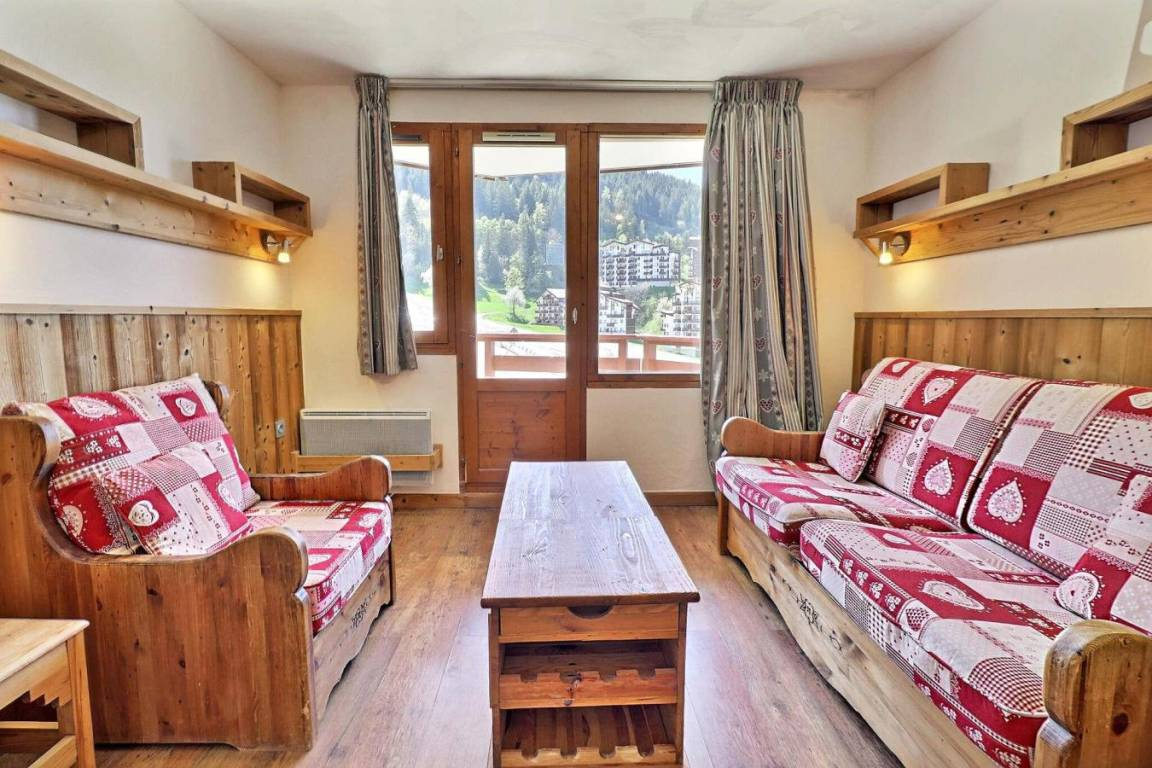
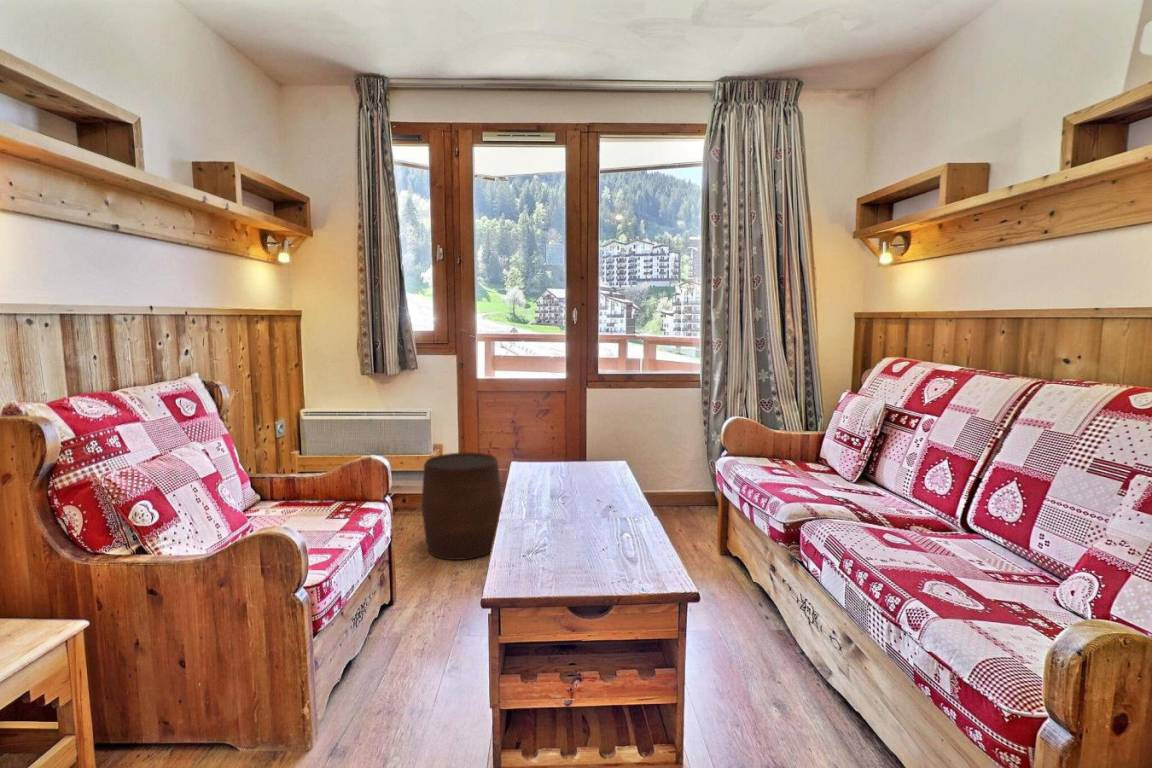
+ stool [420,451,503,561]
